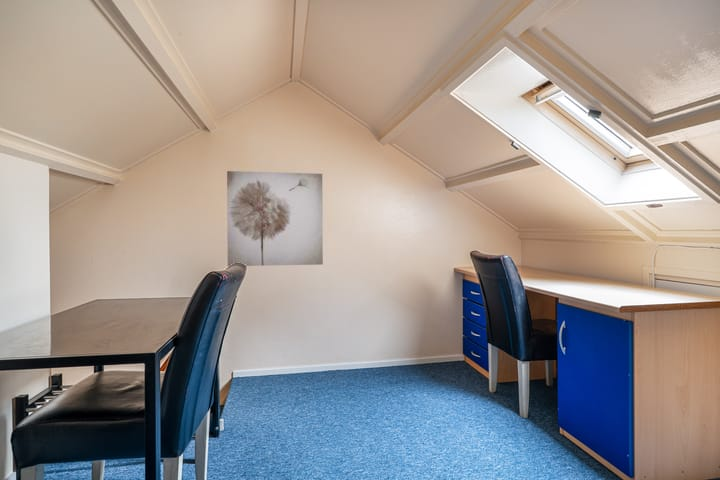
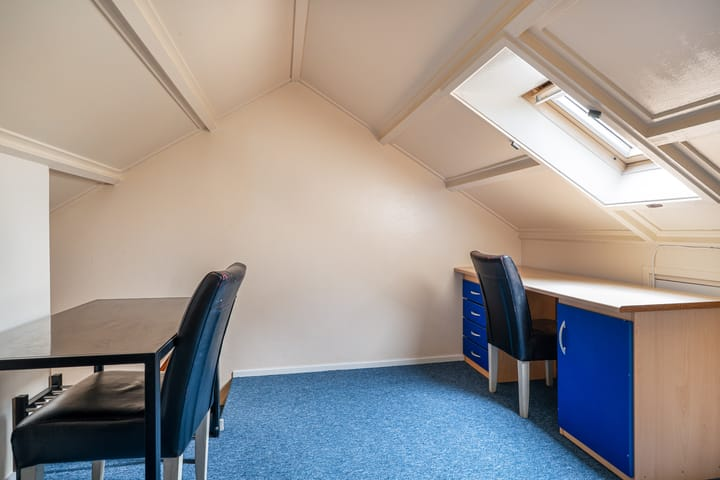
- wall art [226,170,324,267]
